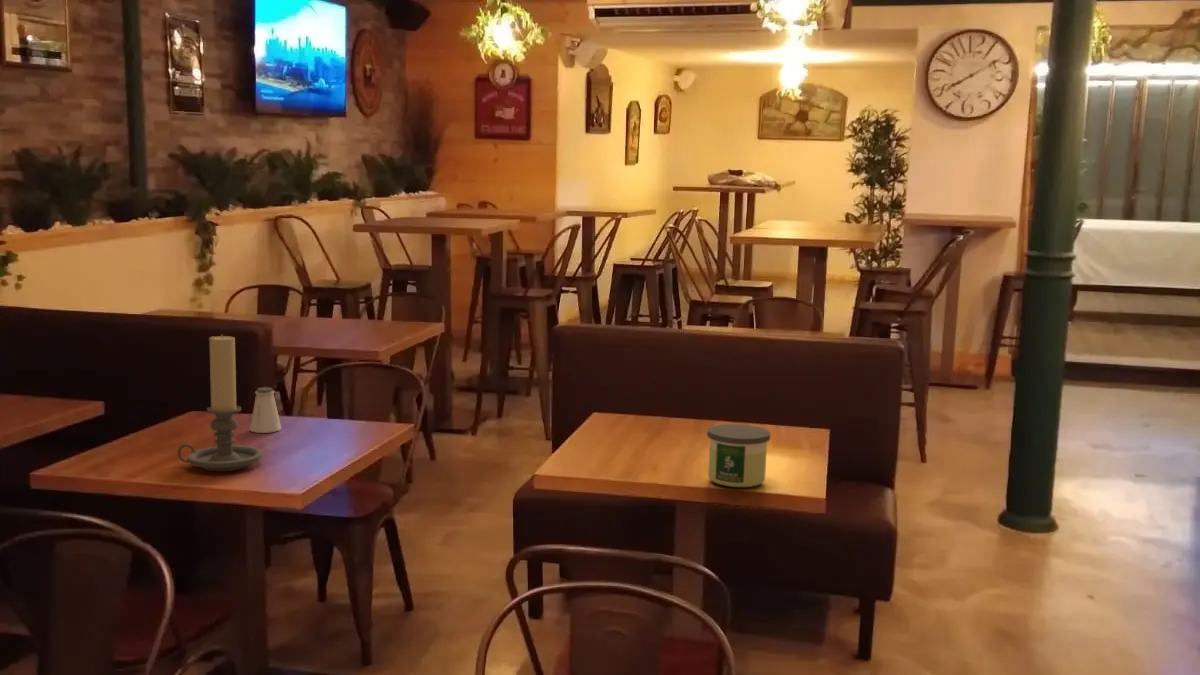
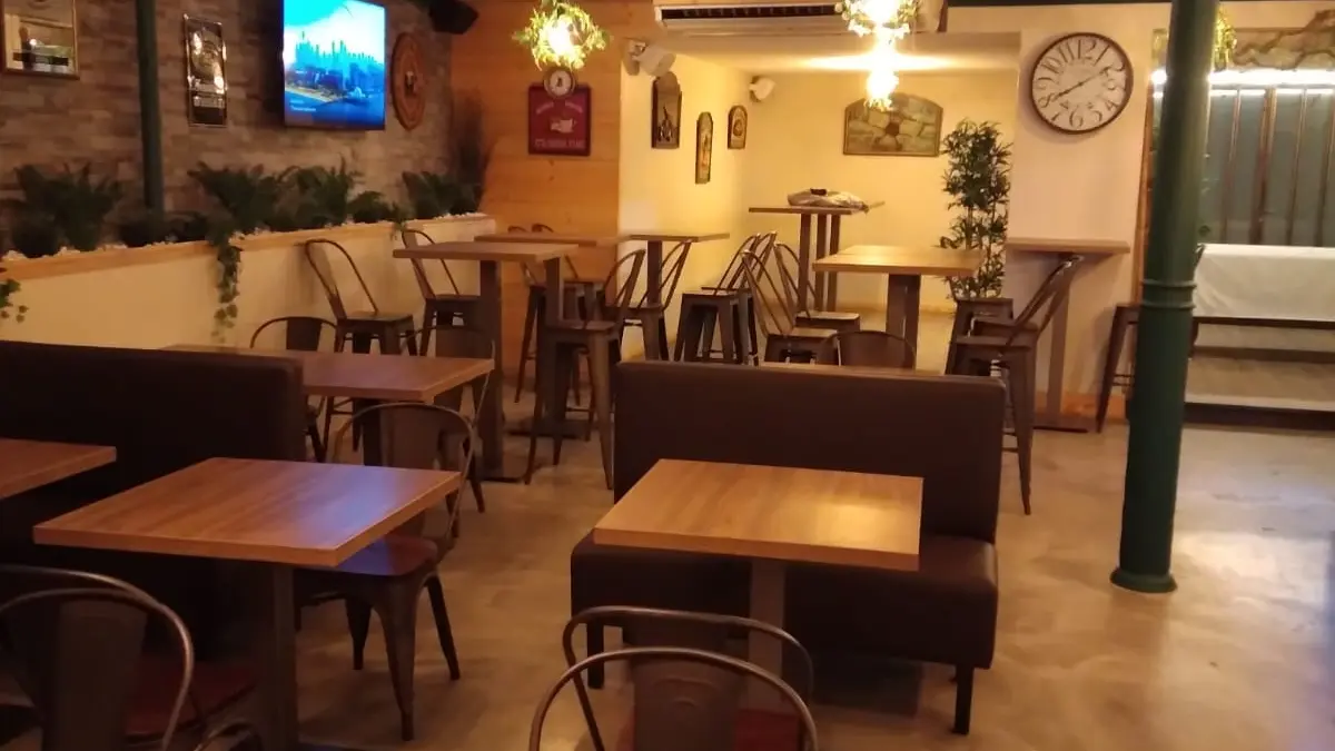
- candle holder [176,334,263,472]
- candle [706,423,771,488]
- saltshaker [249,386,282,434]
